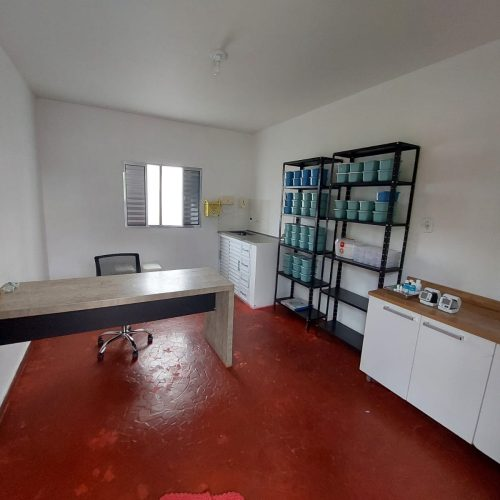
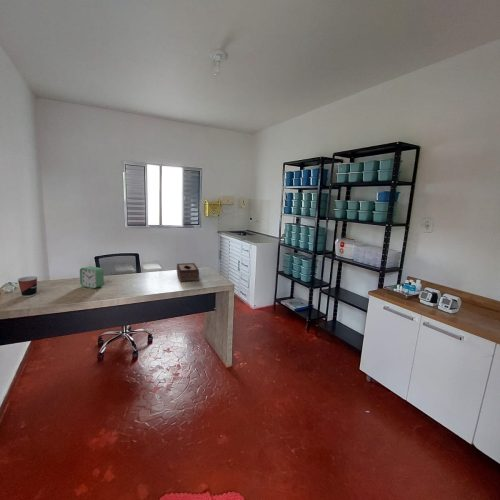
+ alarm clock [79,265,105,289]
+ tissue box [176,262,200,283]
+ cup [17,275,39,298]
